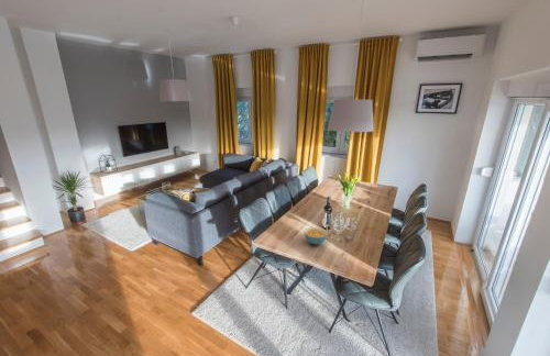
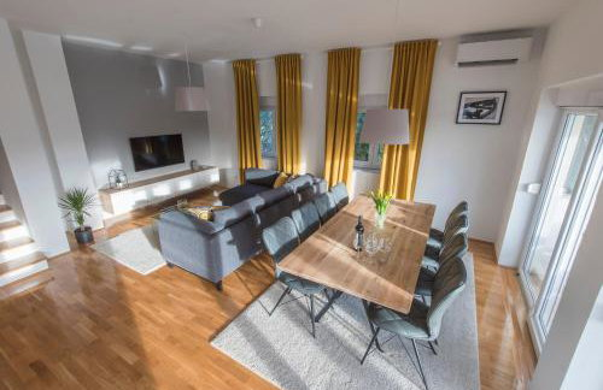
- cereal bowl [304,226,329,246]
